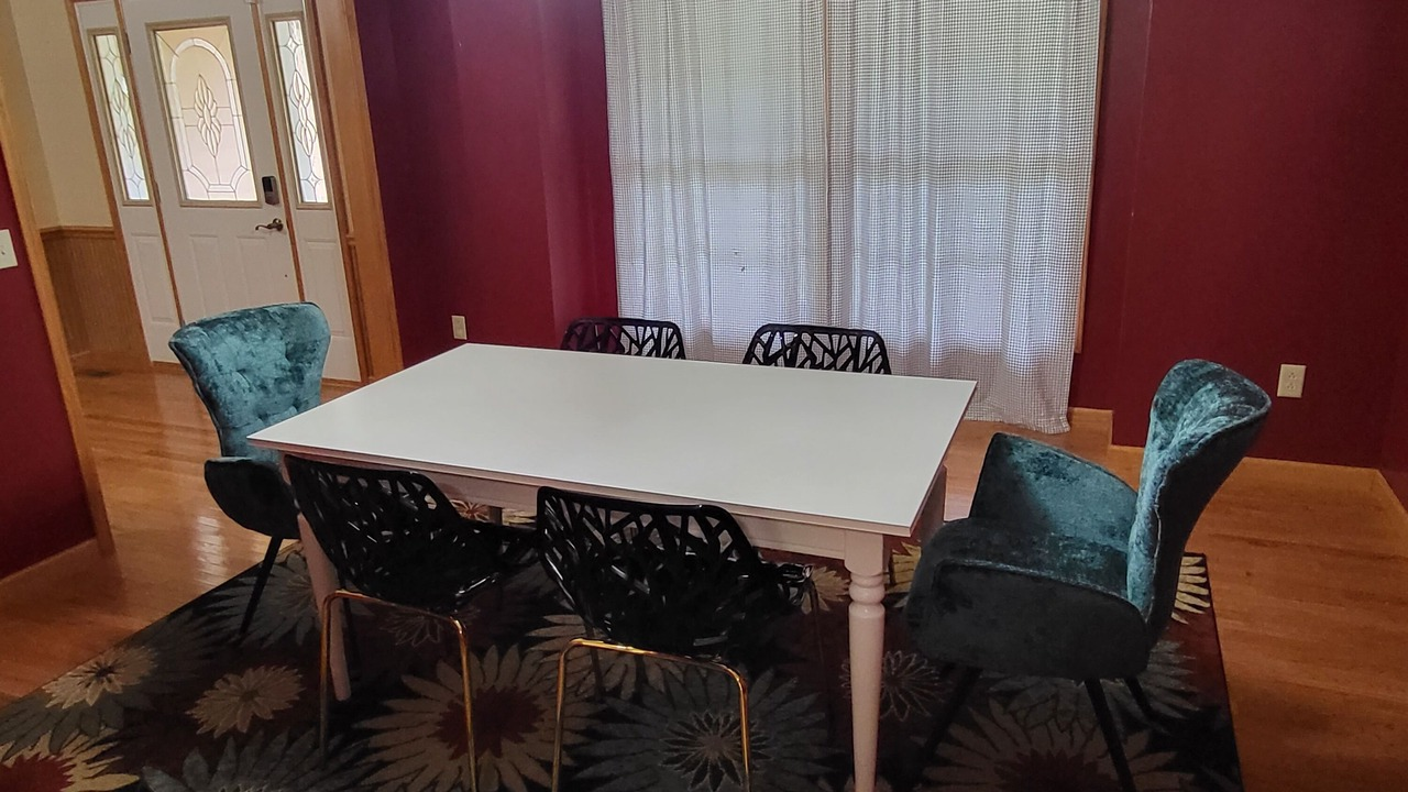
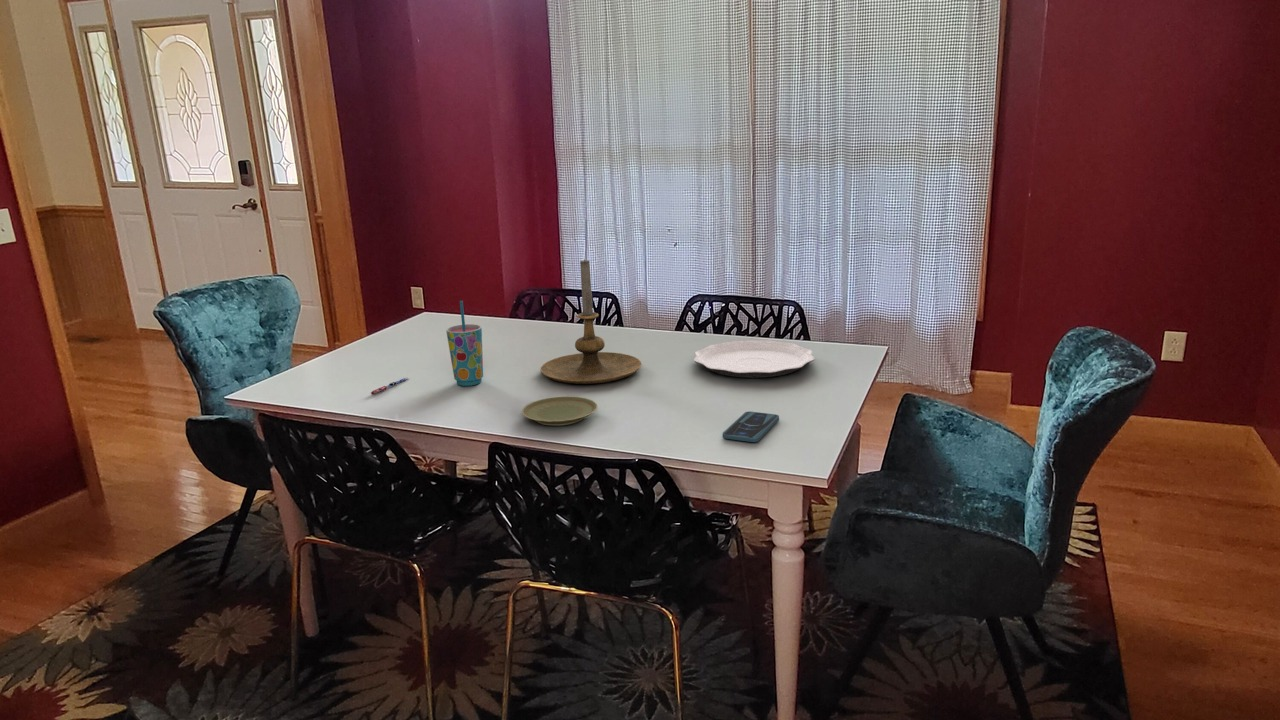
+ candle holder [540,258,642,385]
+ plate [521,395,599,427]
+ smartphone [722,410,780,443]
+ plate [693,339,816,379]
+ cup [445,300,484,387]
+ pen [370,376,409,396]
